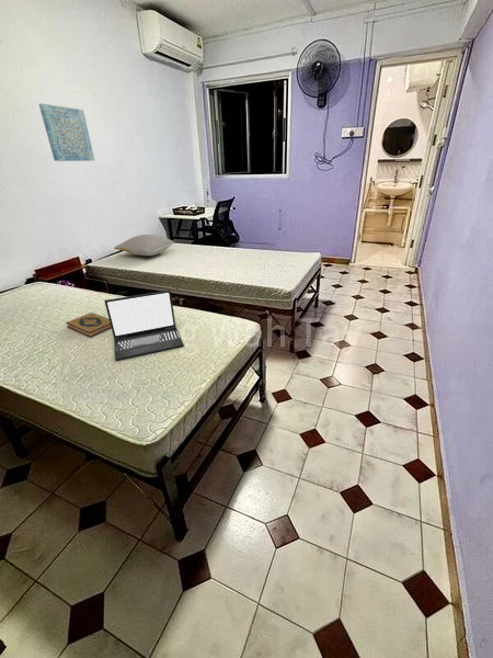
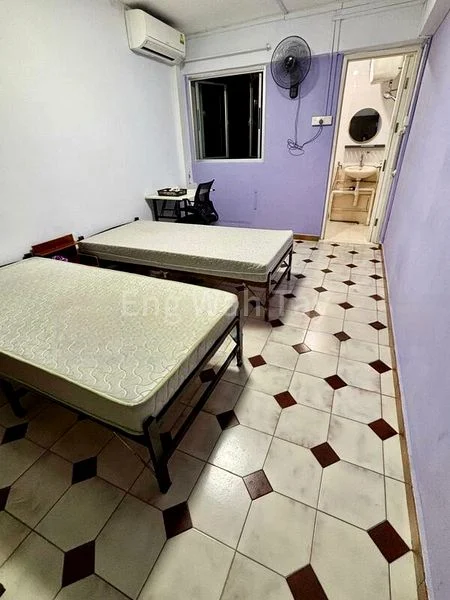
- wall art [38,103,95,162]
- laptop [103,290,185,362]
- pillow [113,234,175,257]
- hardback book [65,311,112,339]
